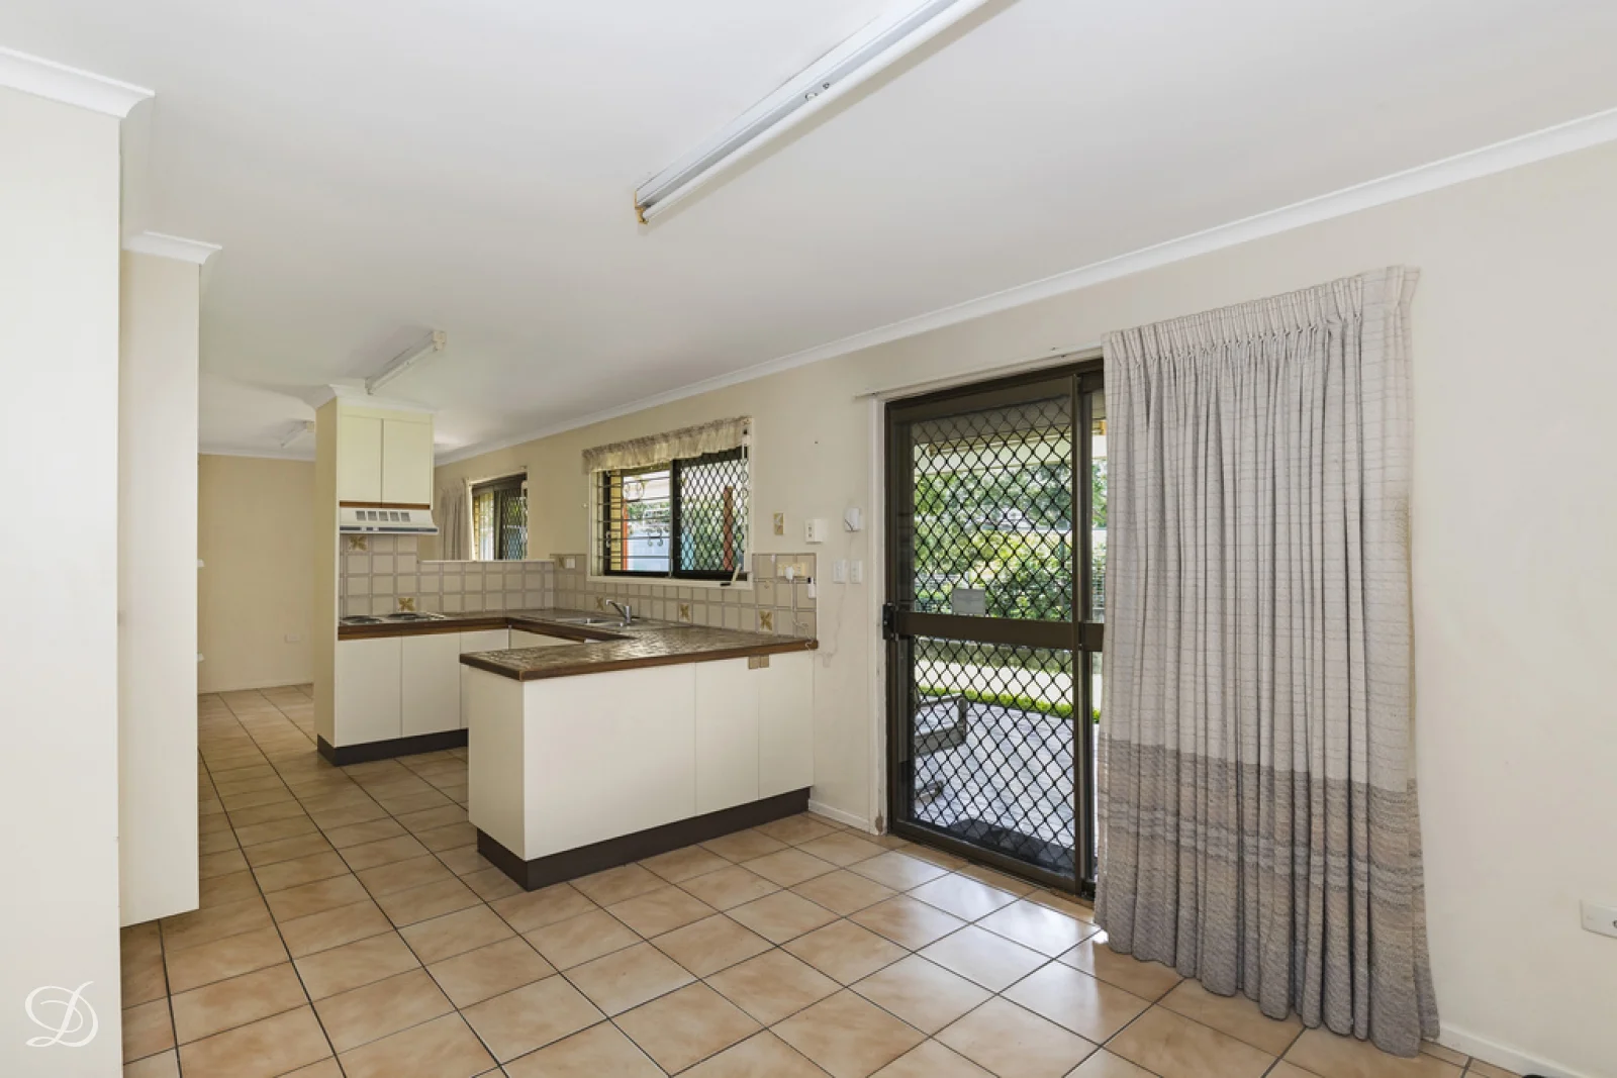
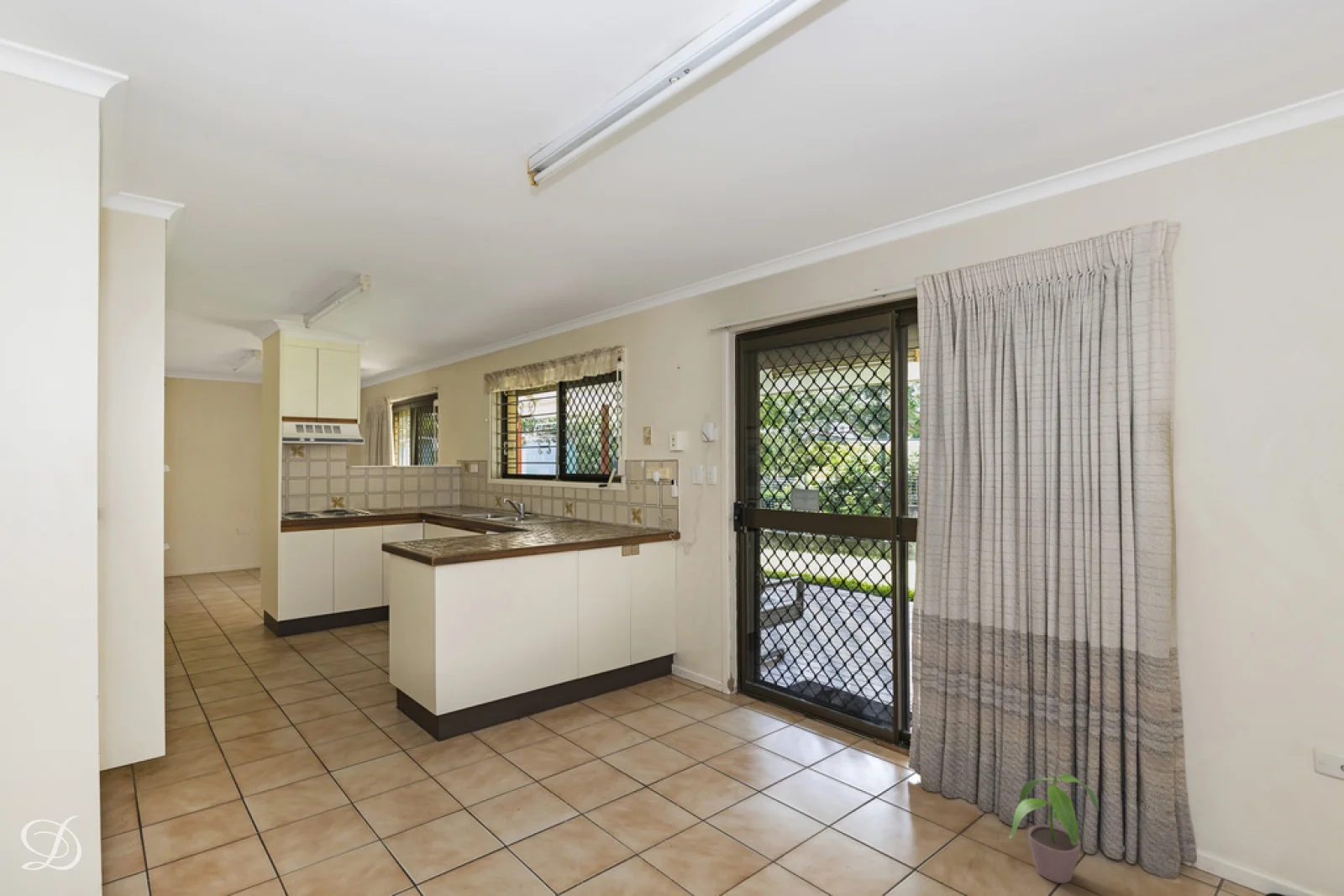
+ potted plant [1008,772,1100,884]
